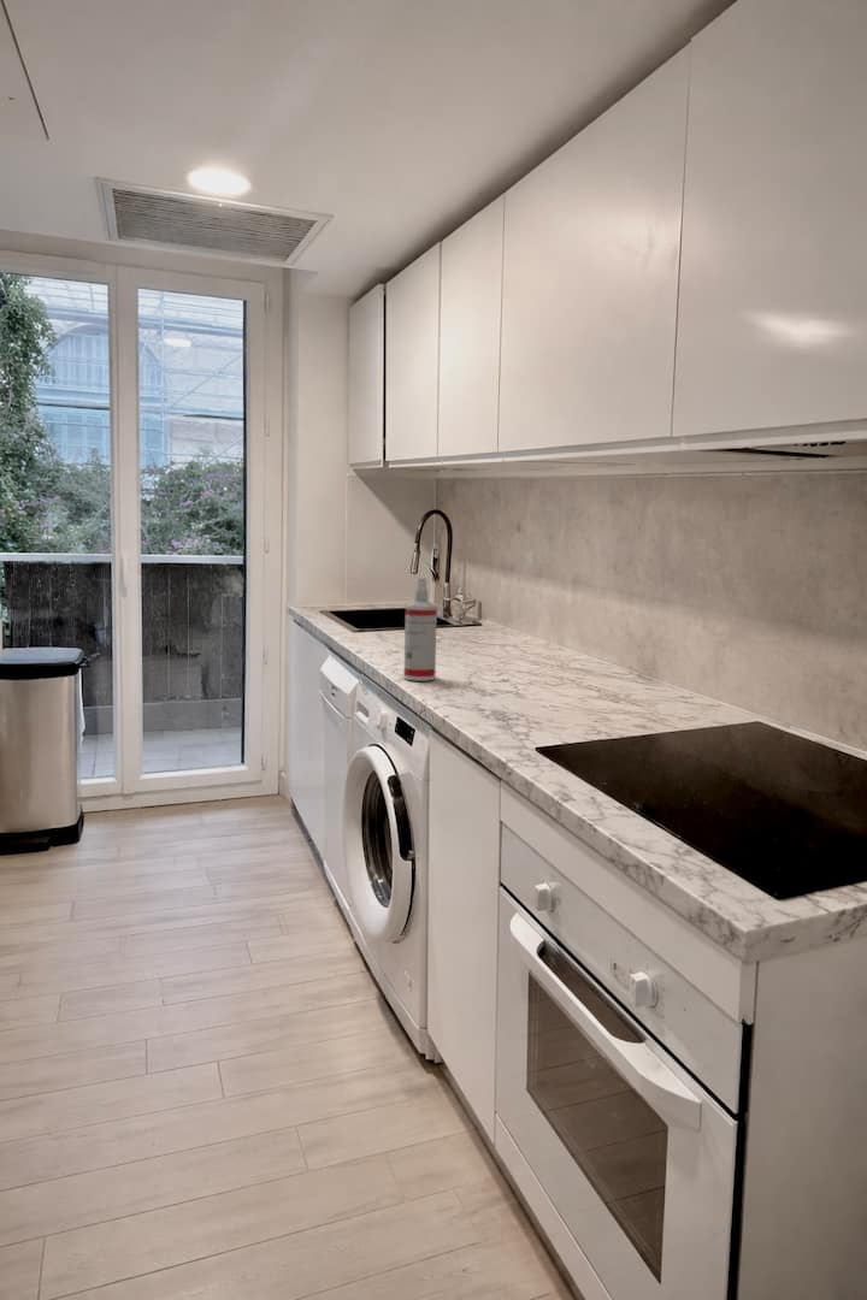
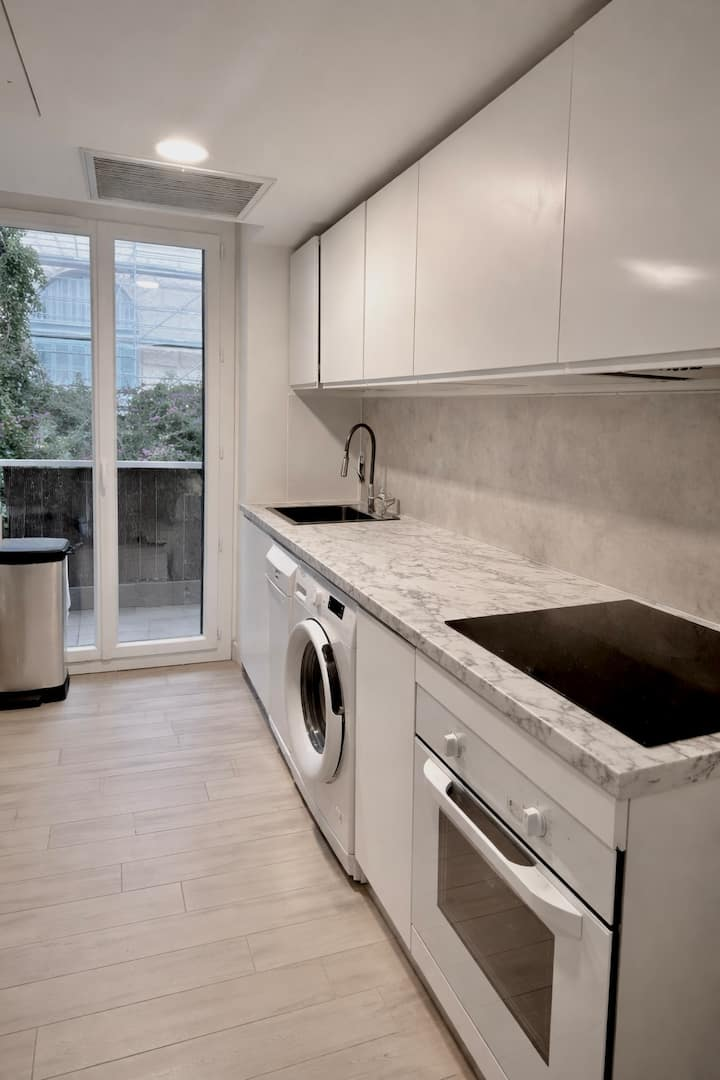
- spray bottle [403,577,438,681]
